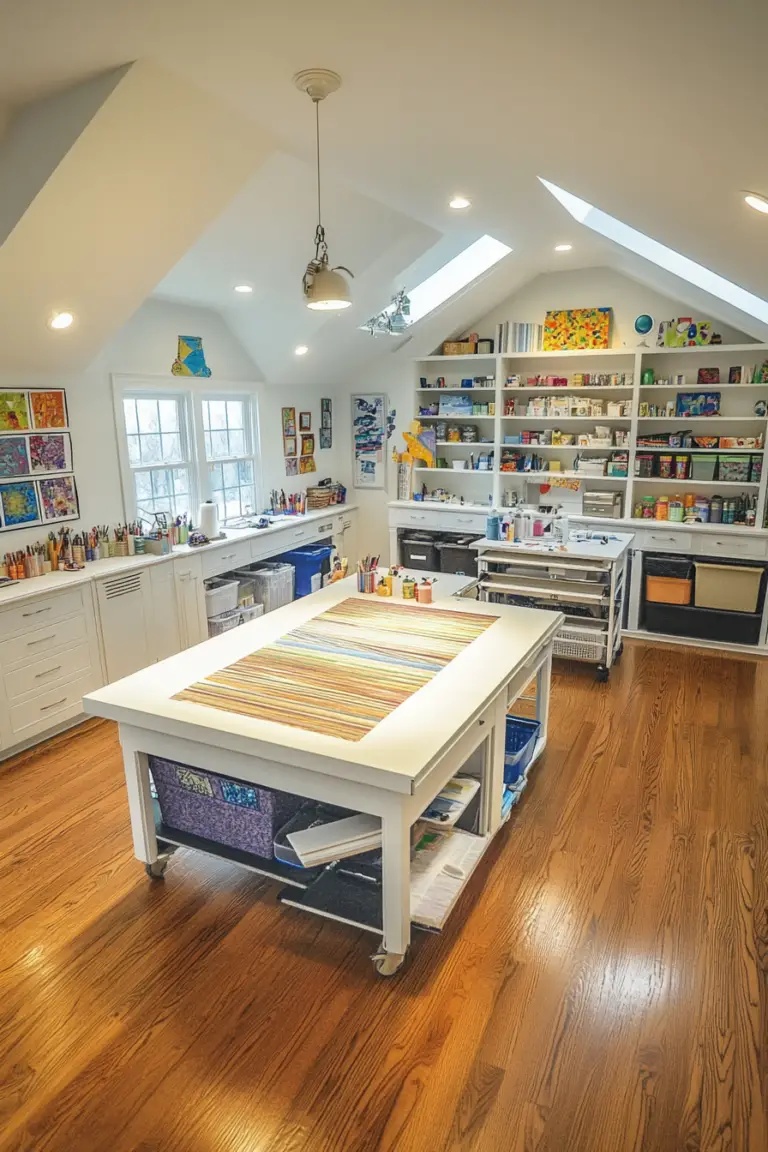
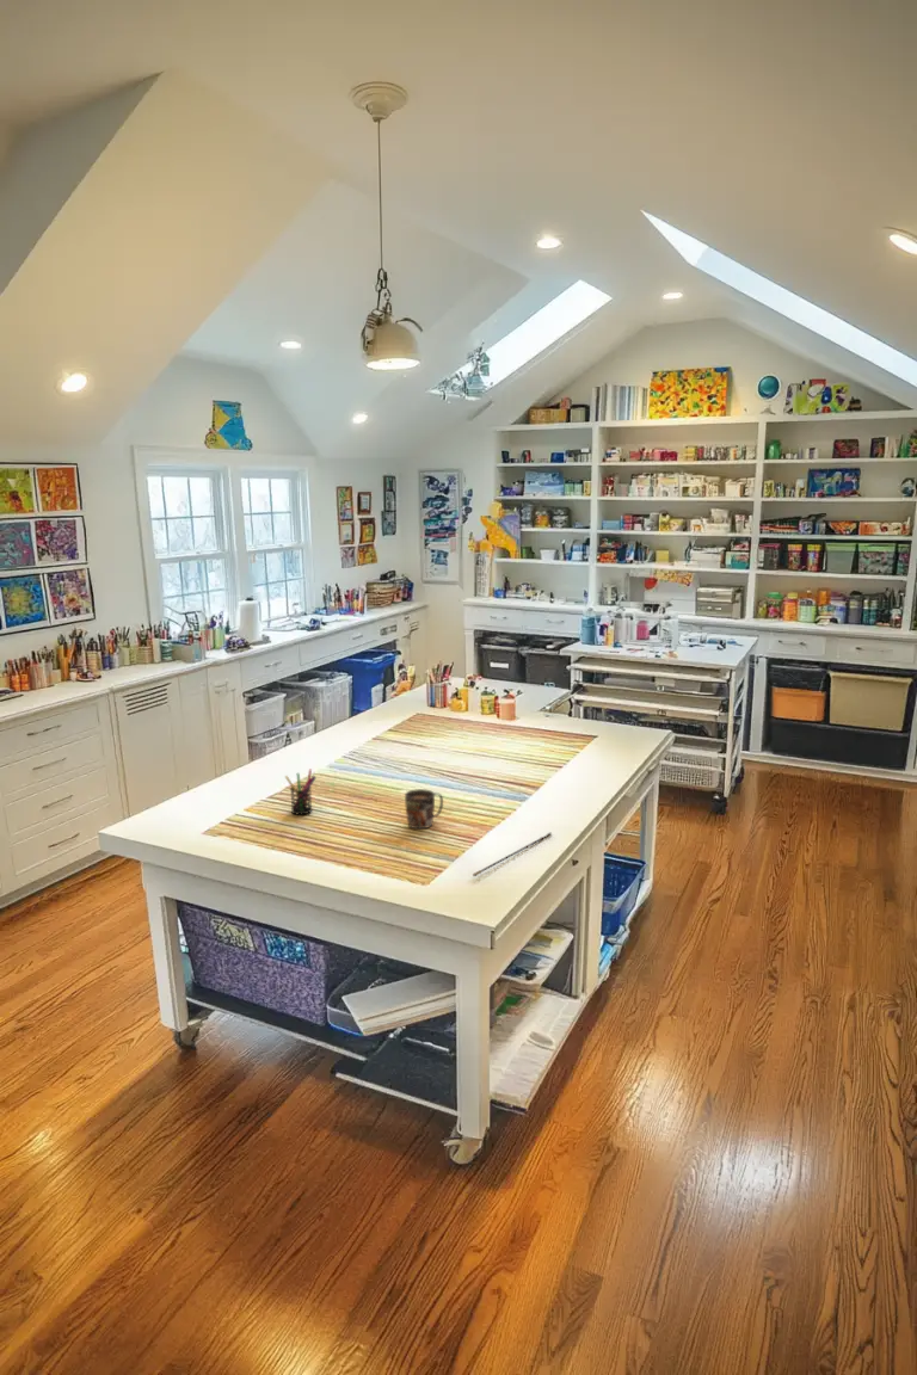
+ mug [404,788,444,830]
+ pen holder [284,769,318,815]
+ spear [472,832,553,877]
